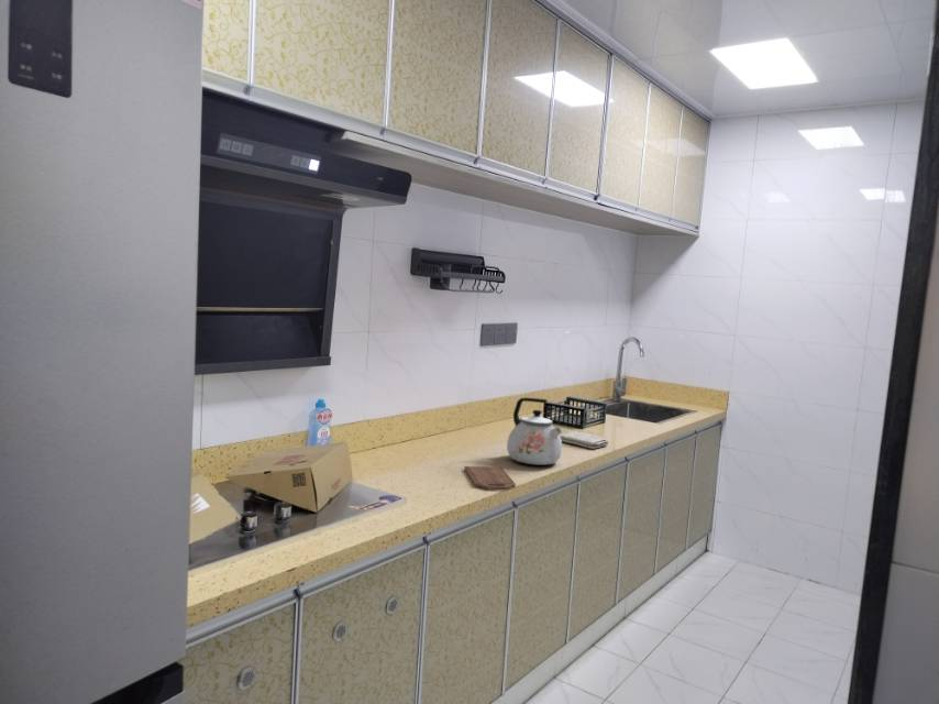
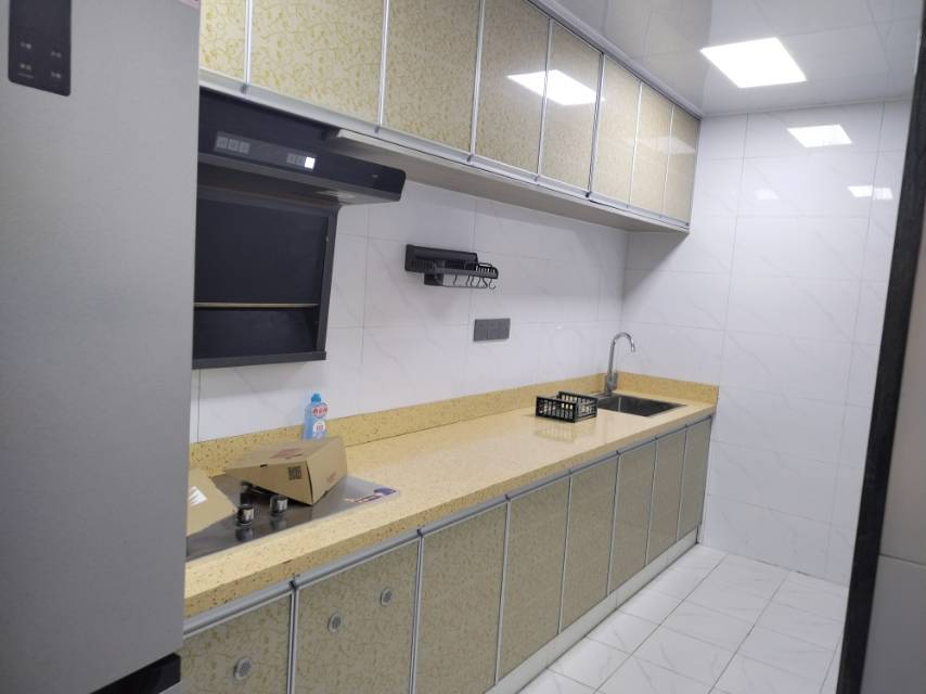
- washcloth [560,430,609,450]
- kettle [506,397,563,466]
- cutting board [463,465,517,491]
